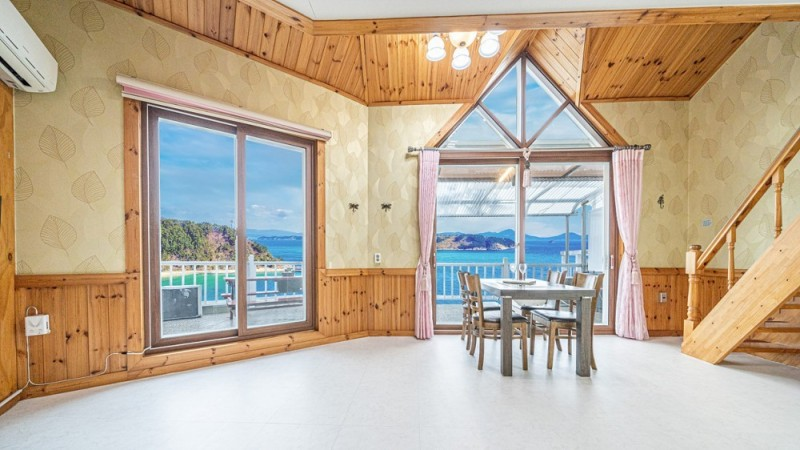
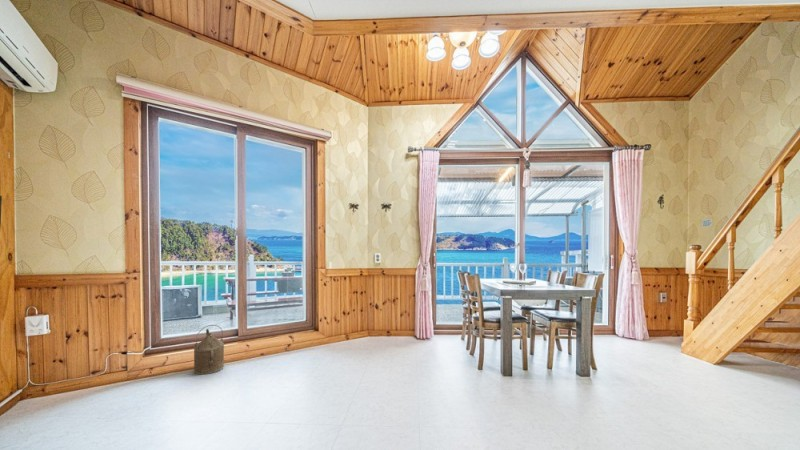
+ watering can [193,324,225,375]
